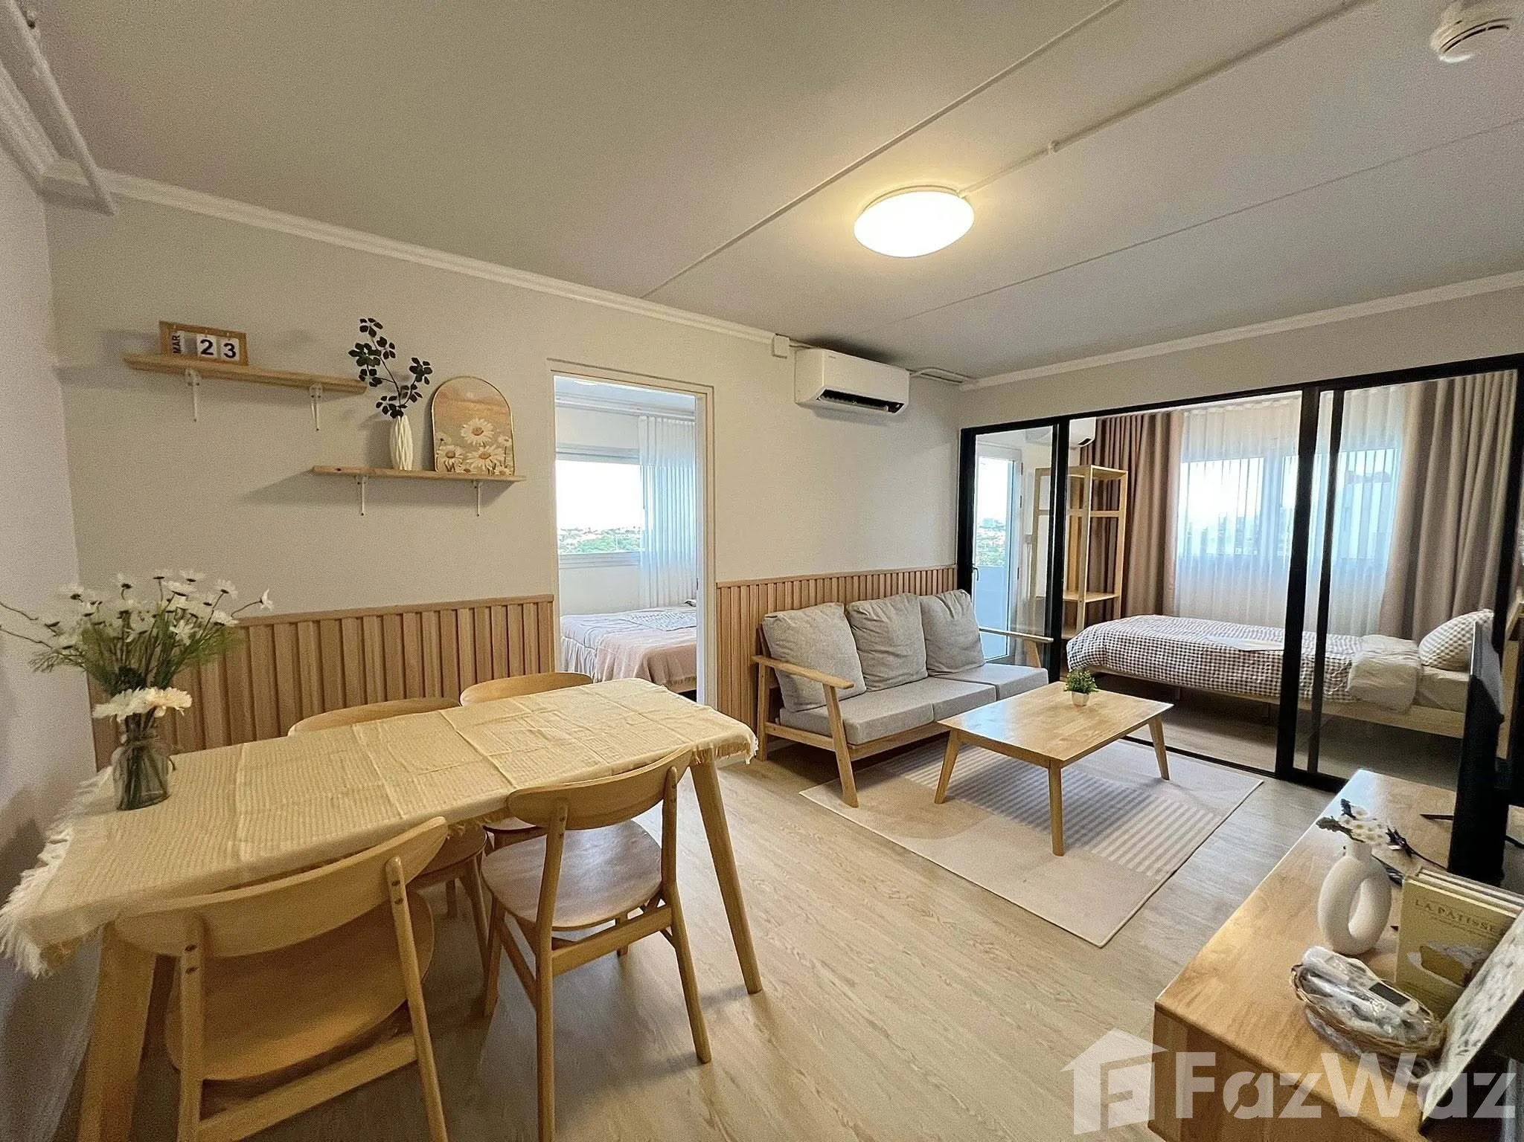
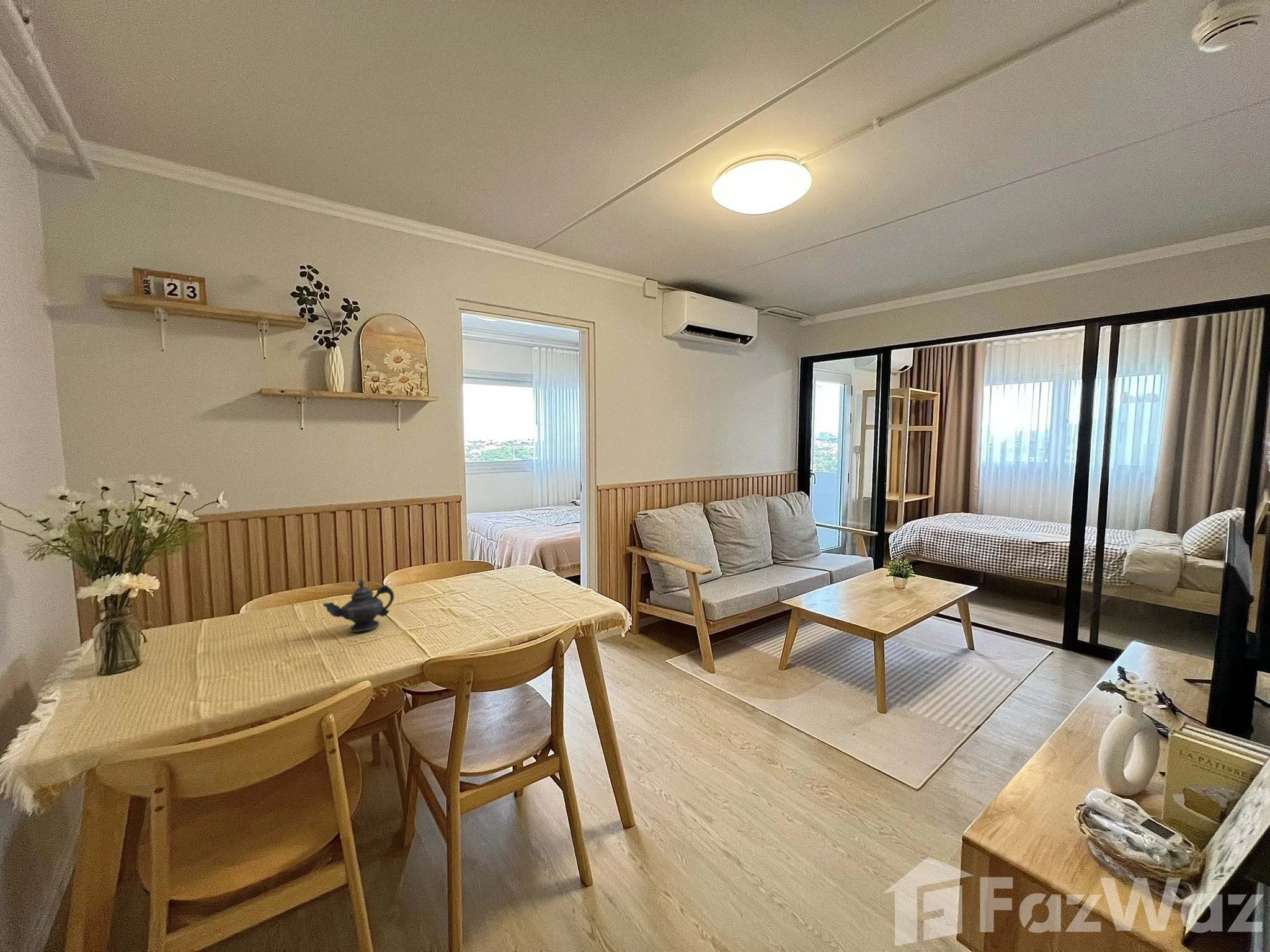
+ teapot [322,578,394,633]
